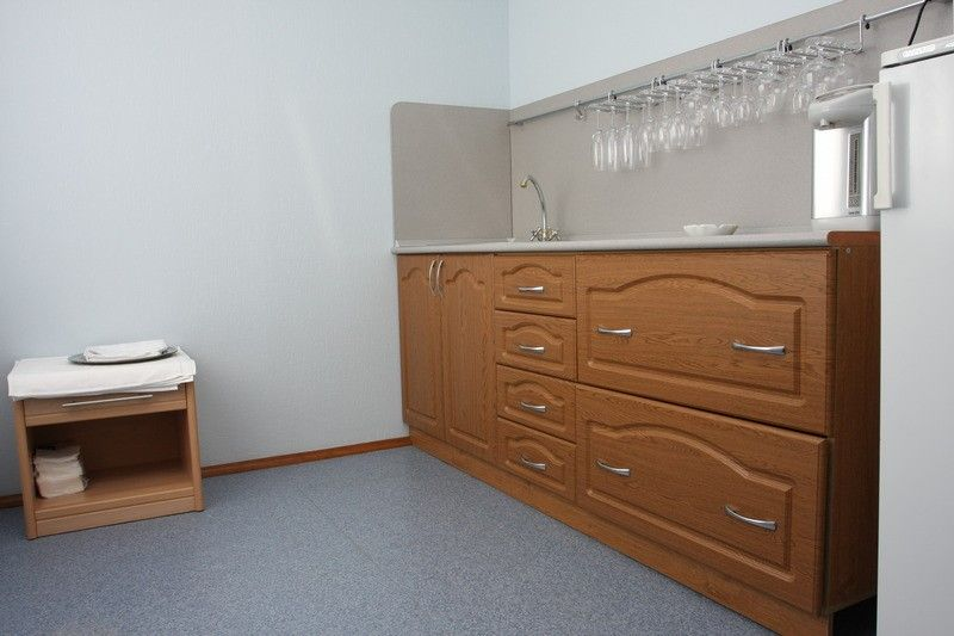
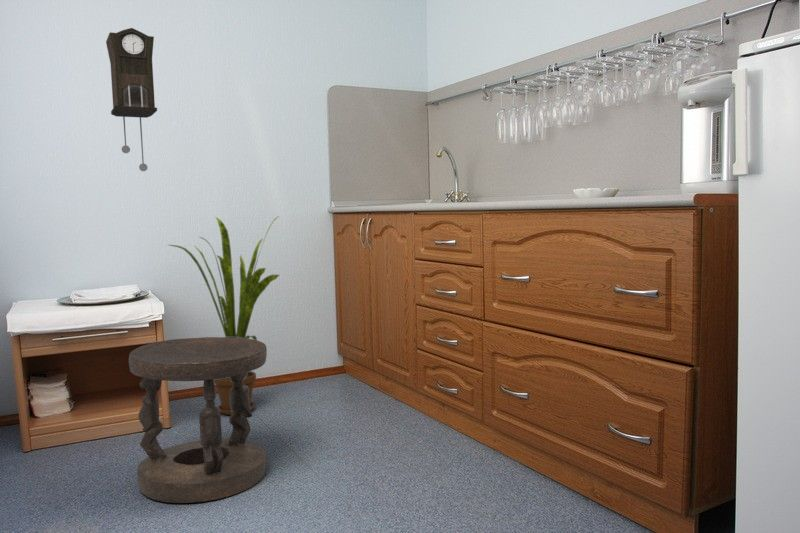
+ house plant [168,215,280,416]
+ stool [128,336,268,504]
+ pendulum clock [105,27,158,172]
